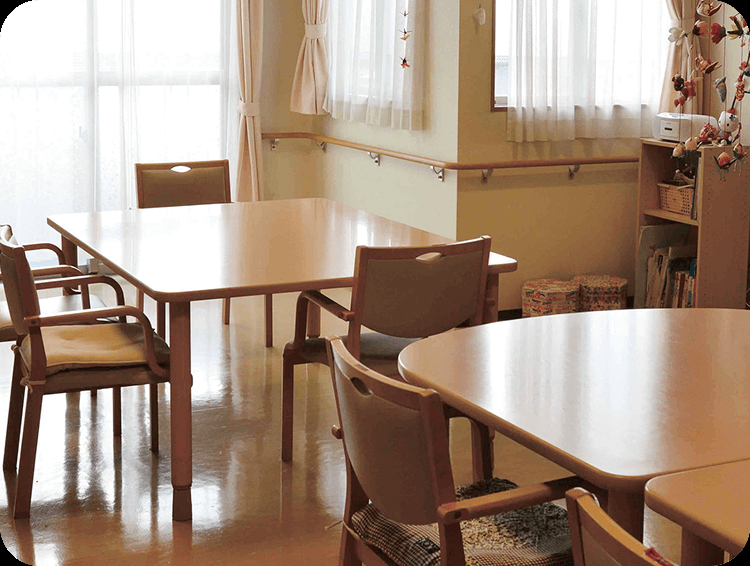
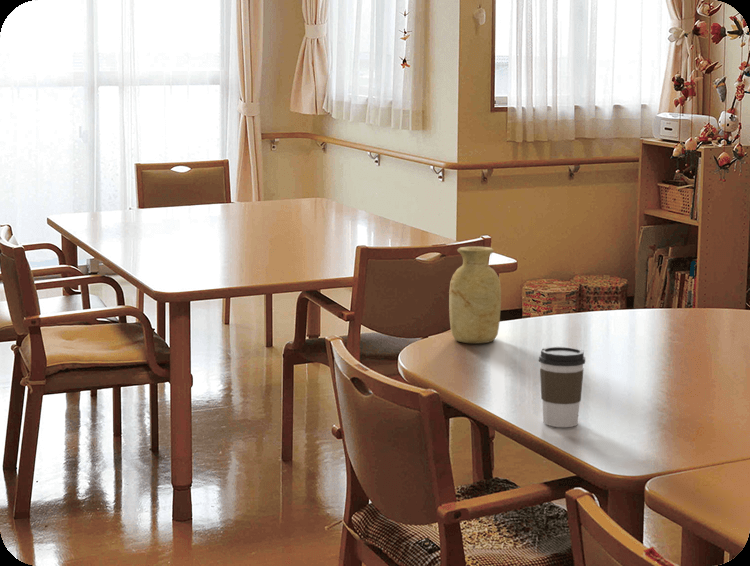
+ coffee cup [538,346,586,428]
+ vase [448,246,502,344]
